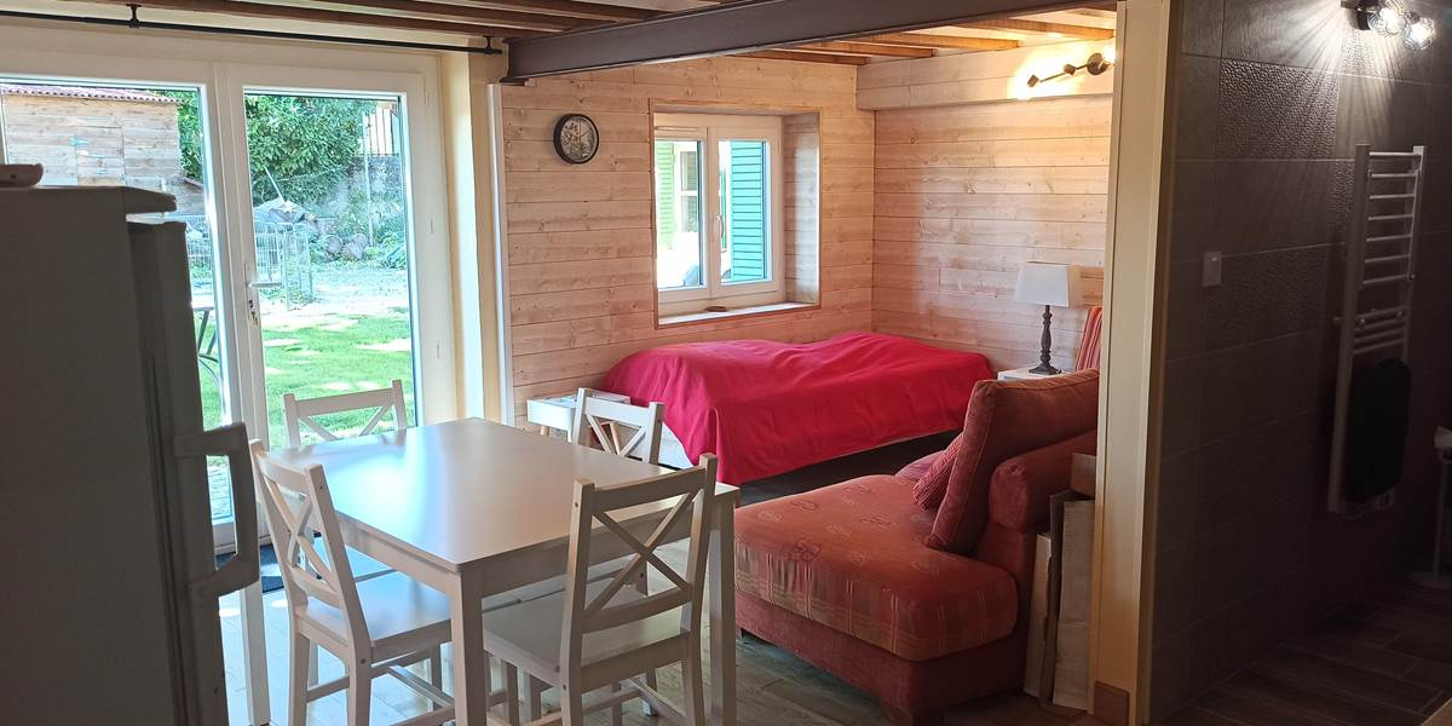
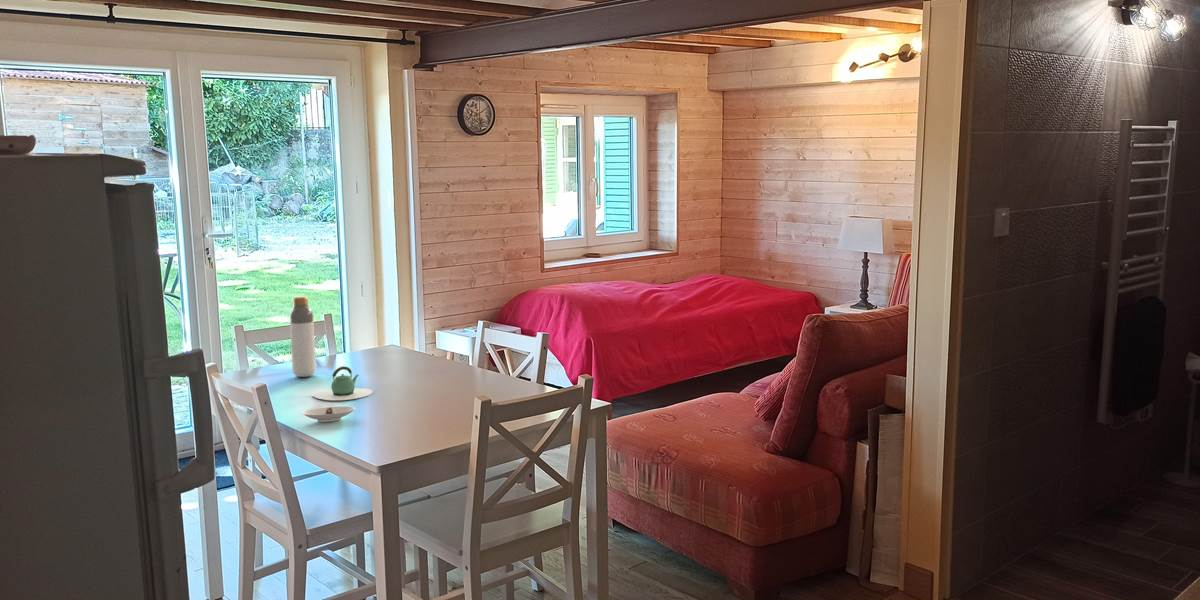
+ saucer [301,405,356,423]
+ teapot [313,365,374,401]
+ bottle [289,295,317,378]
